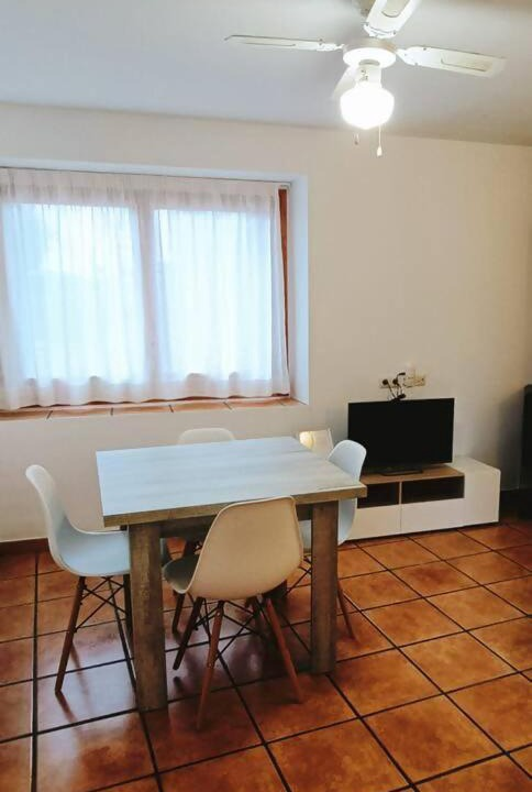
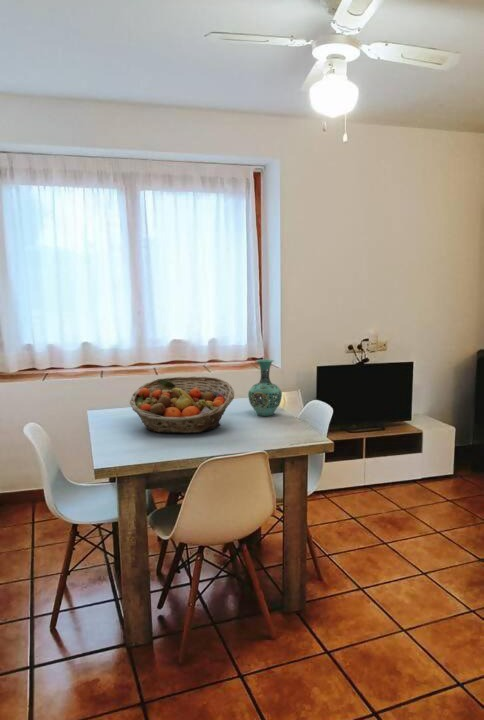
+ fruit basket [129,375,235,434]
+ vase [247,358,283,417]
